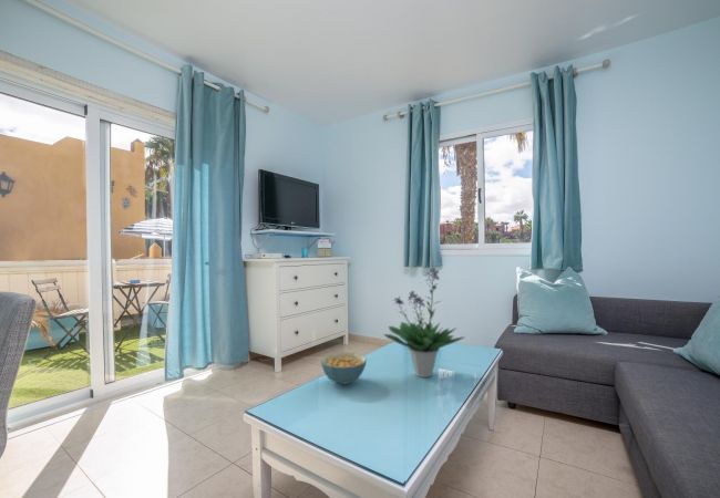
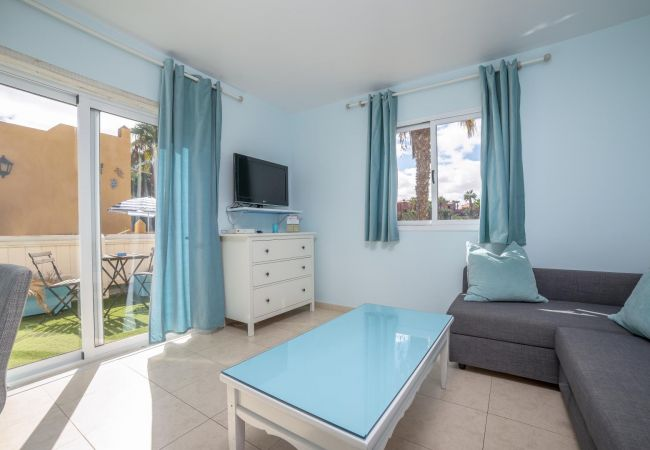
- cereal bowl [320,351,368,385]
- potted plant [382,266,466,378]
